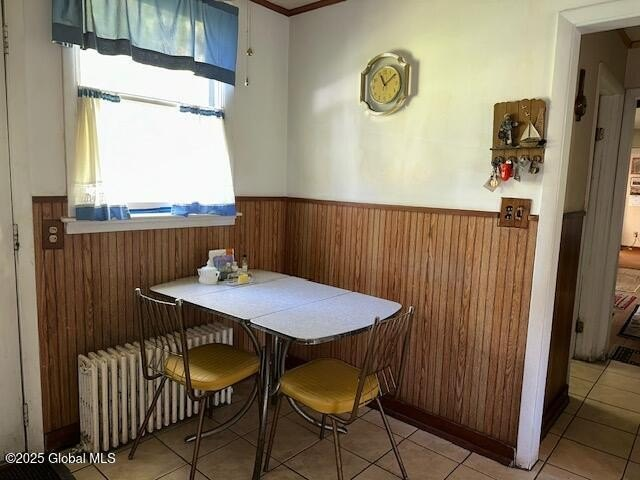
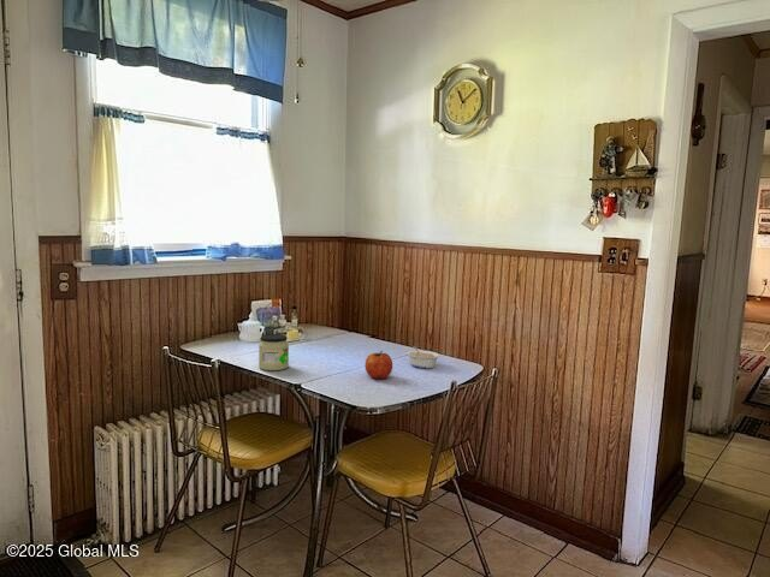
+ jar [257,333,290,371]
+ fruit [363,350,393,380]
+ legume [405,345,442,369]
